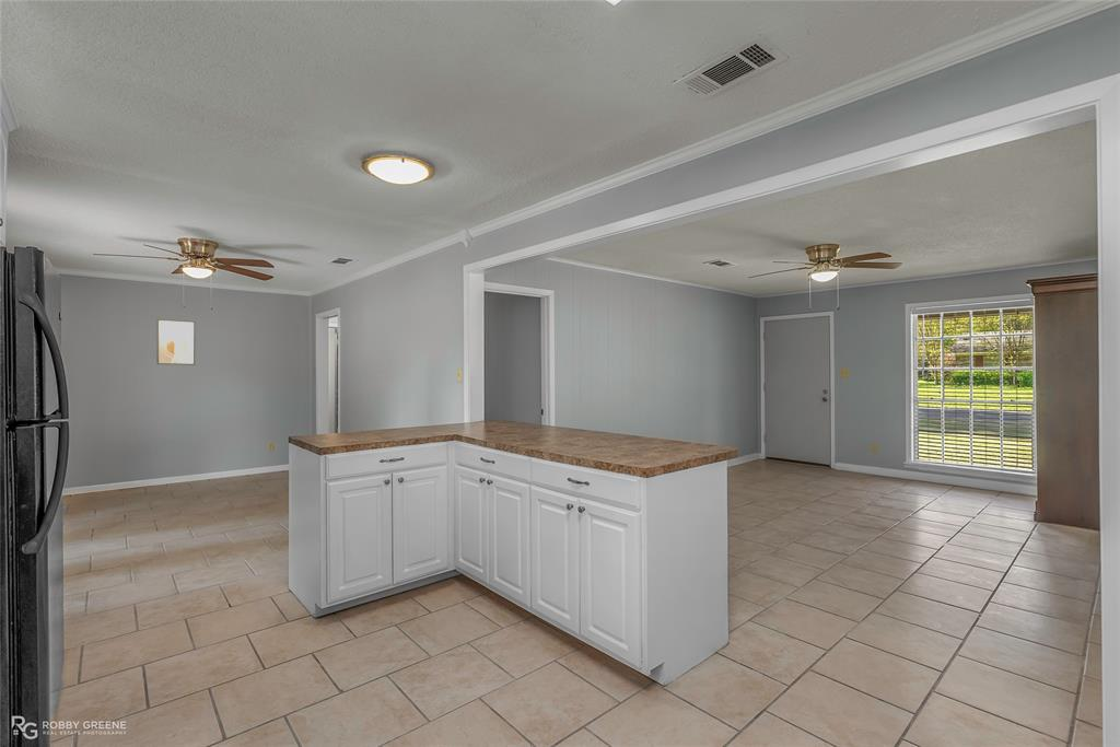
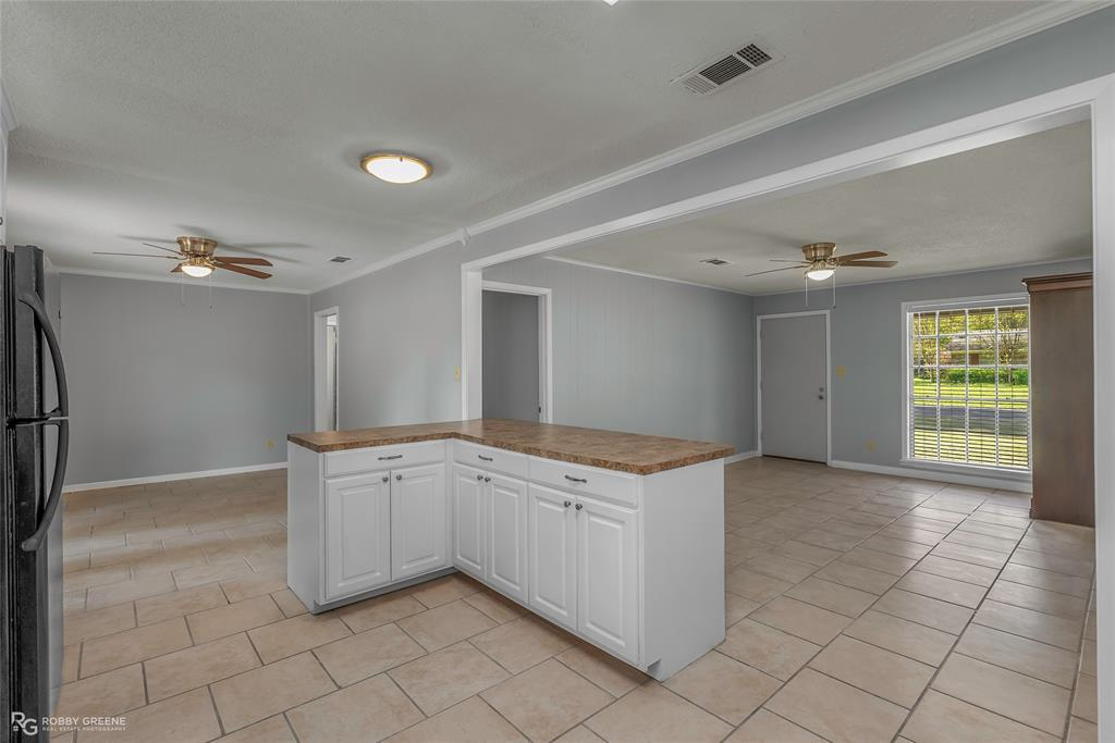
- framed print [156,318,196,366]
